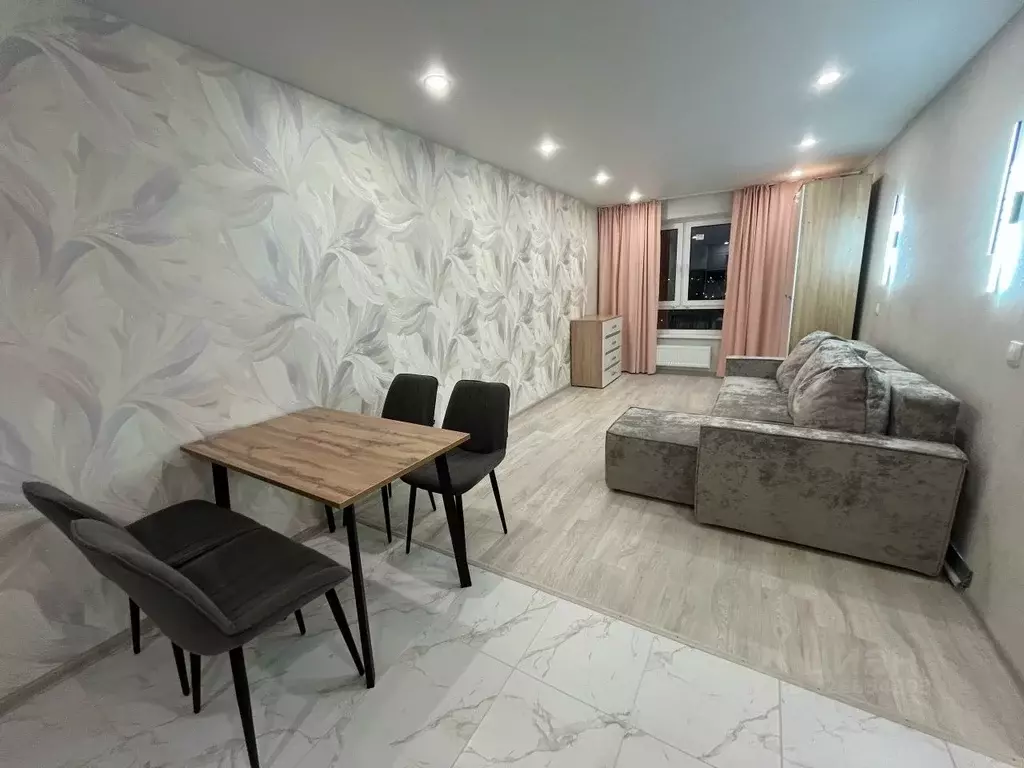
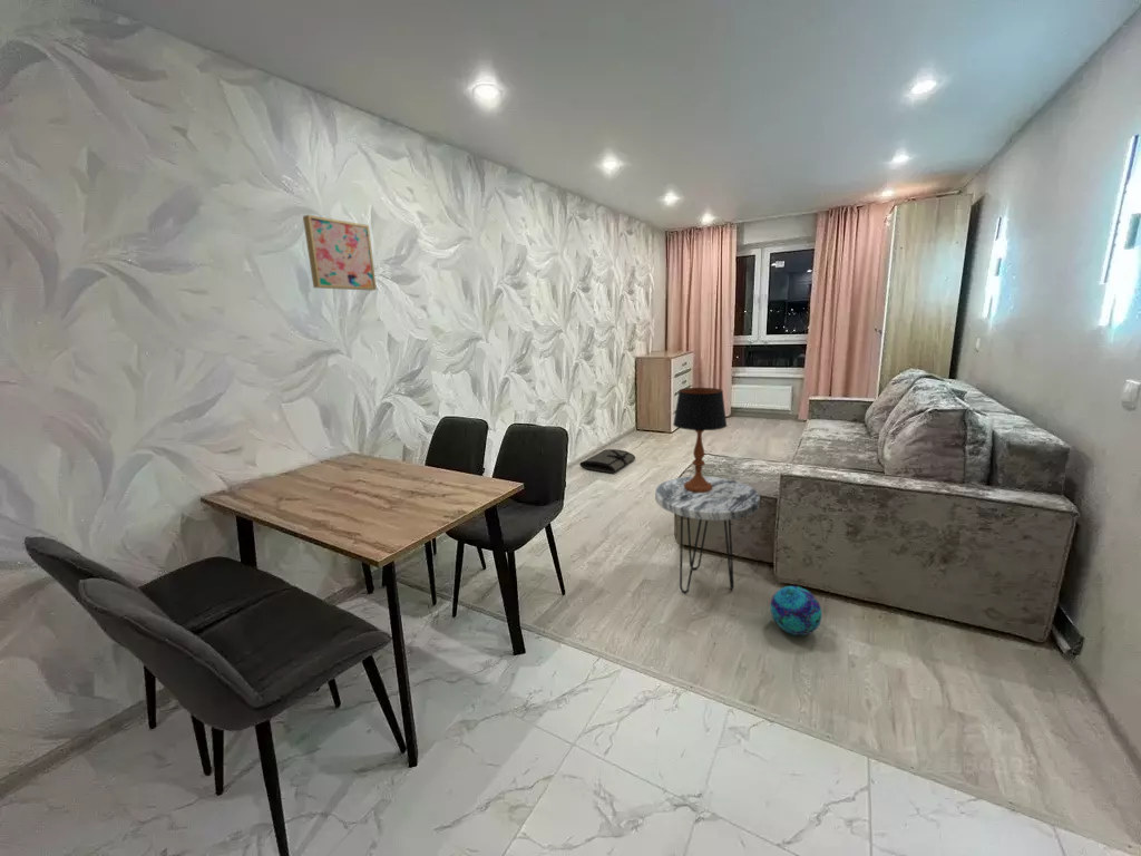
+ tool roll [578,448,636,474]
+ side table [654,476,761,594]
+ table lamp [672,387,728,493]
+ wall art [302,214,378,292]
+ decorative ball [770,585,822,636]
